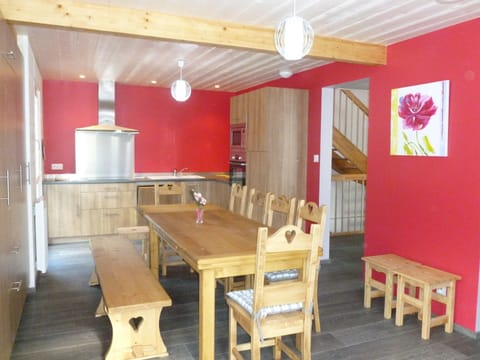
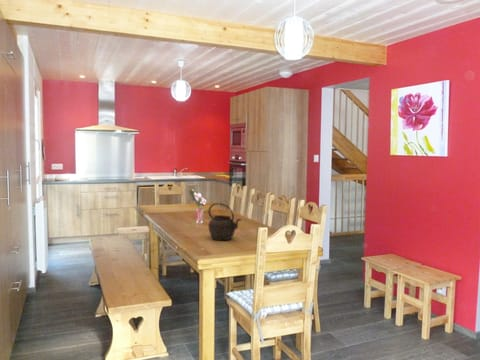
+ kettle [207,202,242,241]
